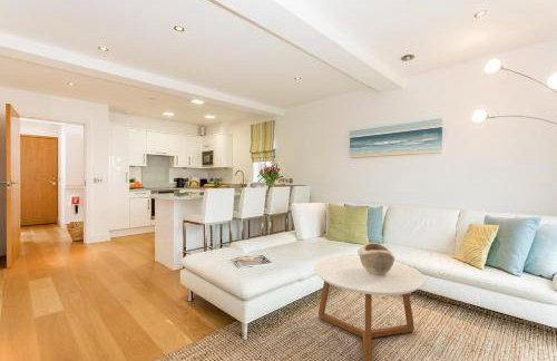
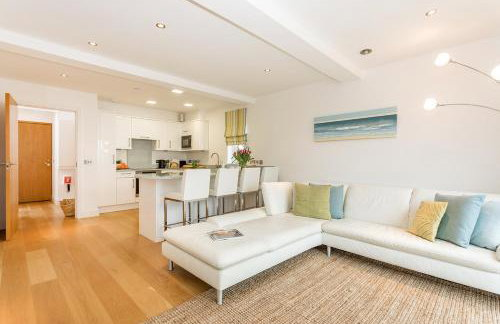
- decorative bowl [359,242,395,275]
- coffee table [313,254,427,361]
